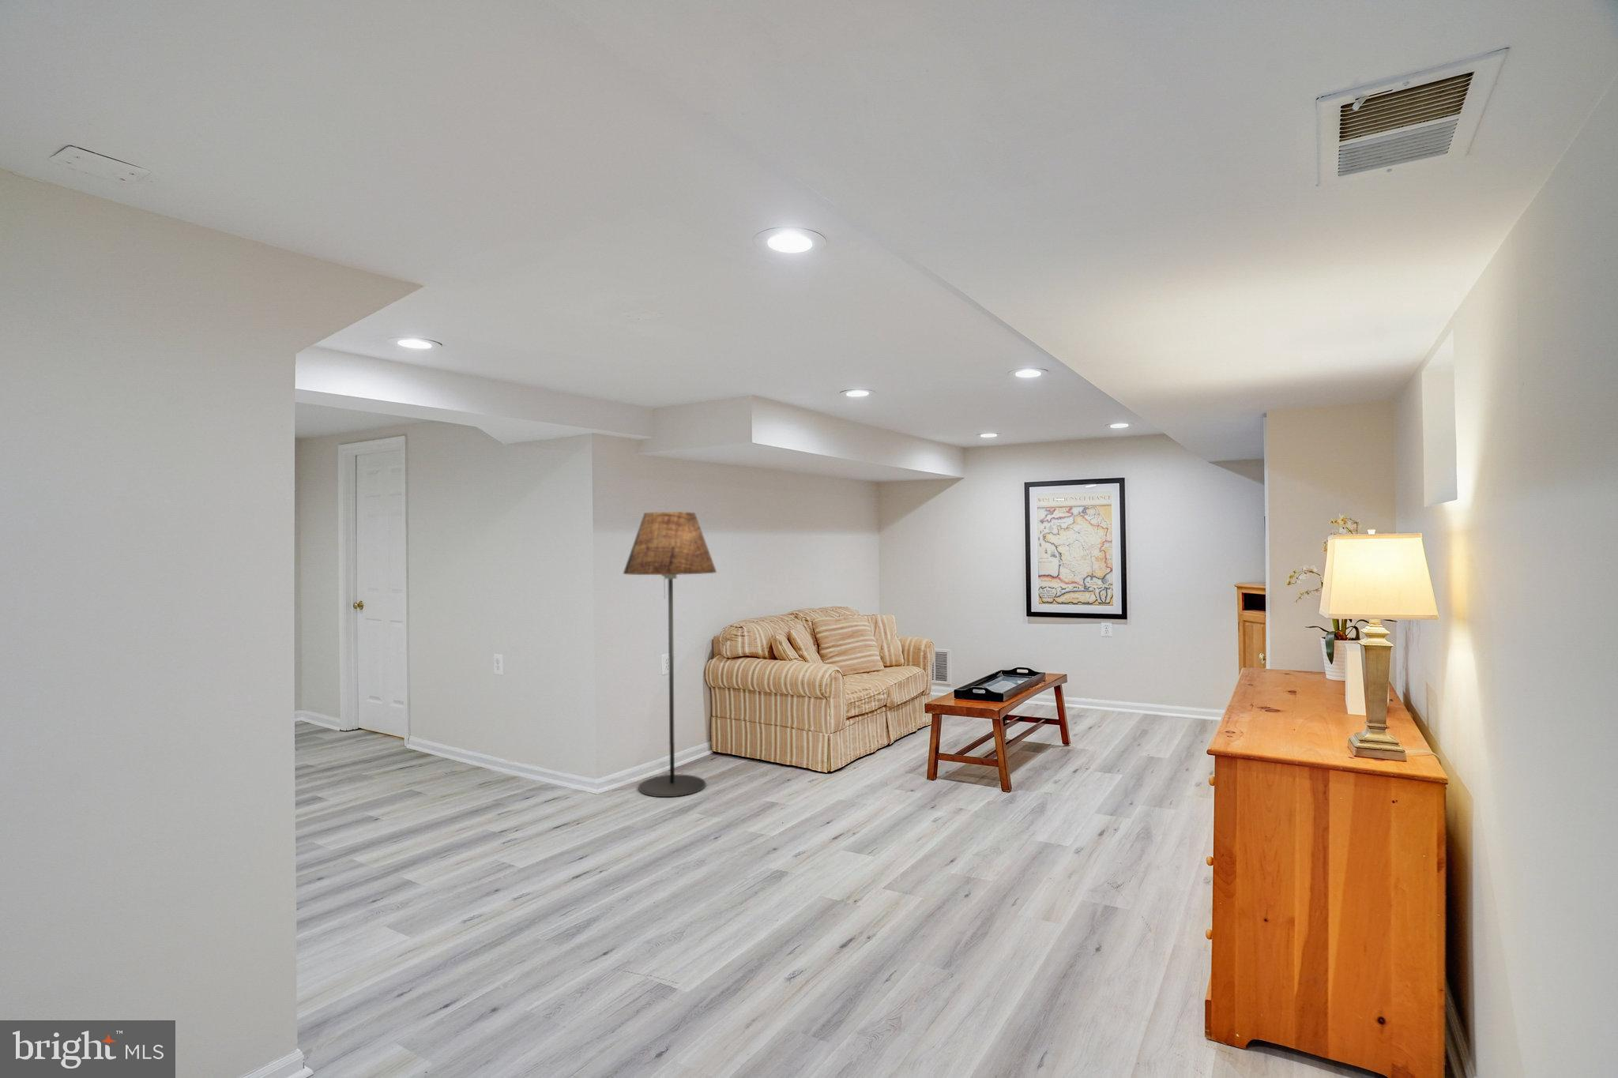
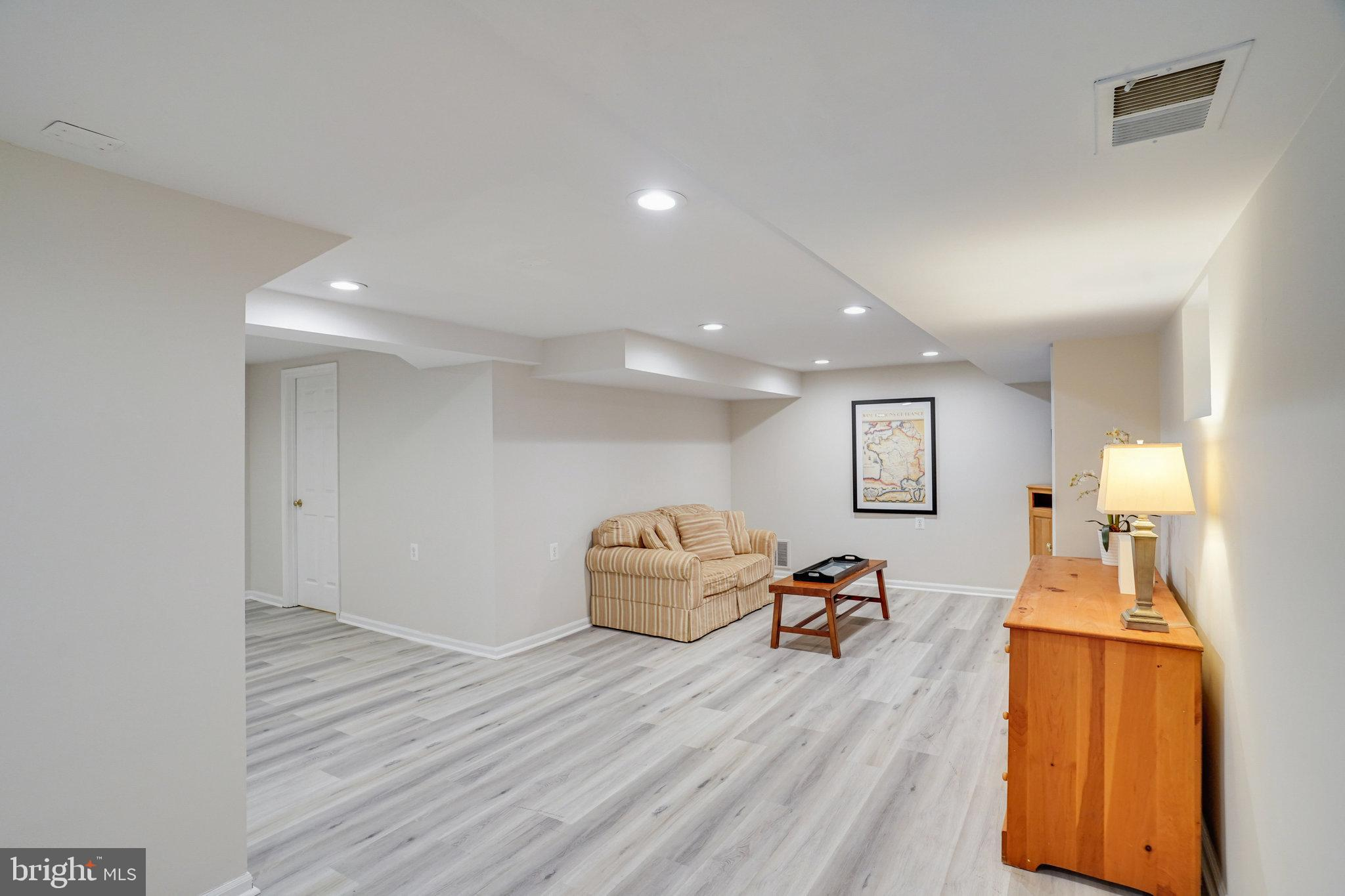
- floor lamp [623,511,717,798]
